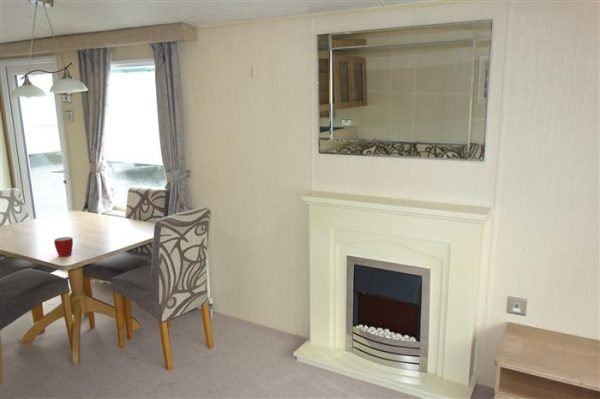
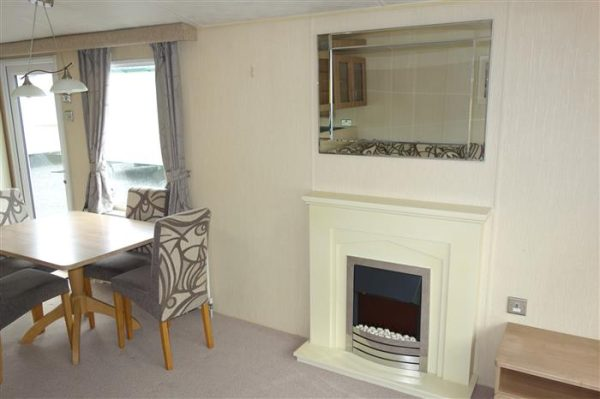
- mug [53,236,74,257]
